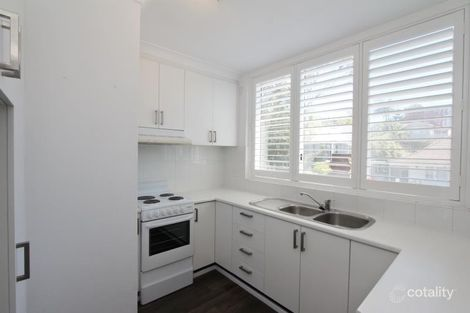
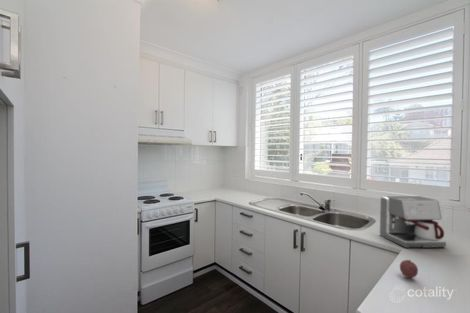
+ fruit [399,259,419,279]
+ coffee maker [378,195,447,249]
